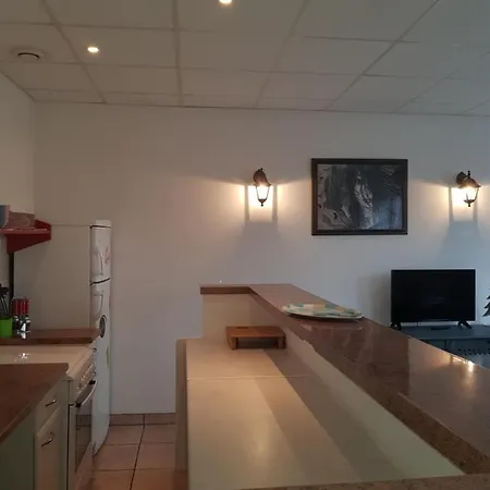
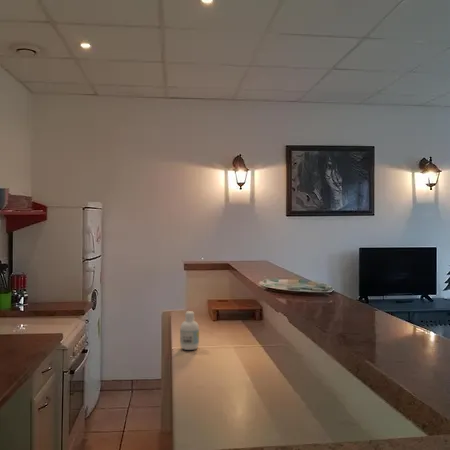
+ bottle [179,310,200,351]
